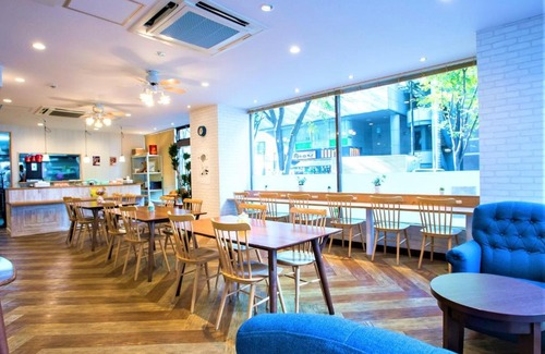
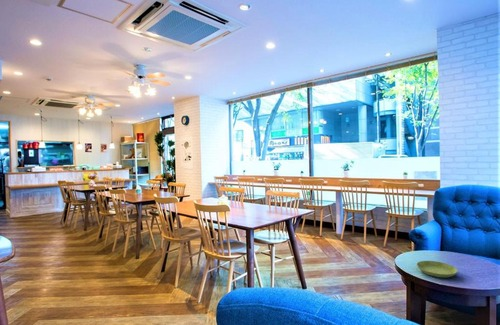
+ saucer [416,260,458,279]
